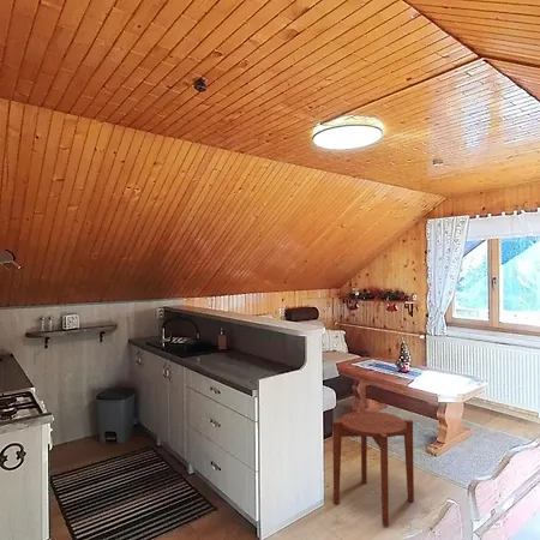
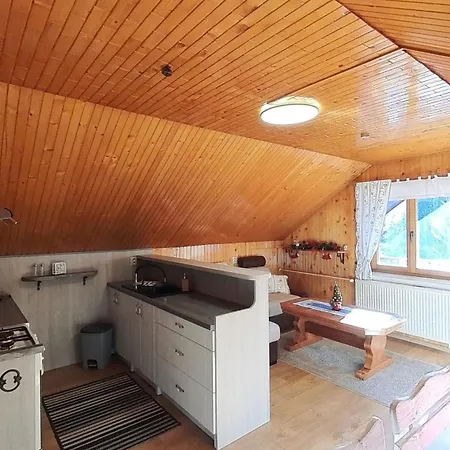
- side table [331,408,415,527]
